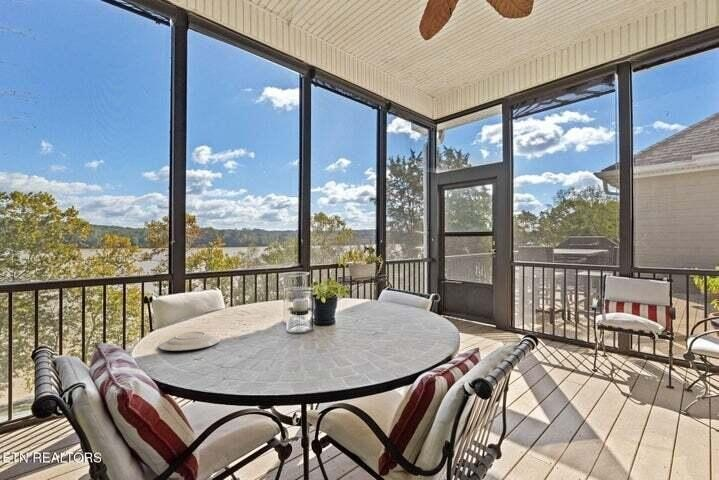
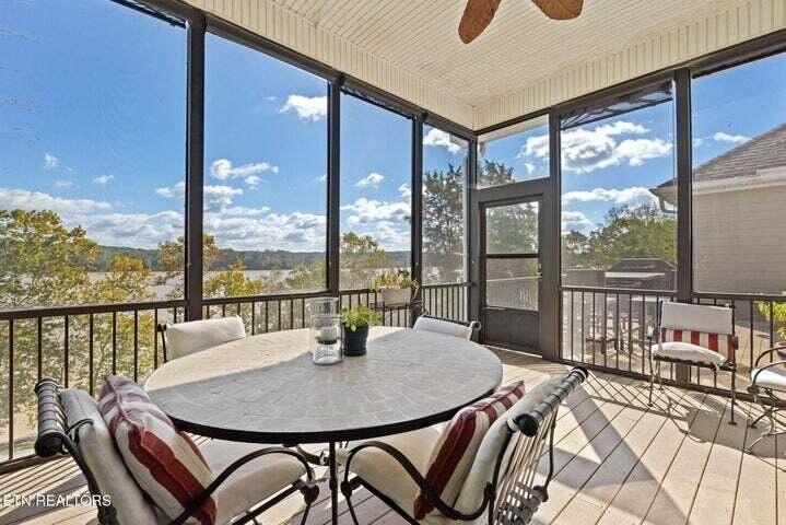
- plate [158,331,221,352]
